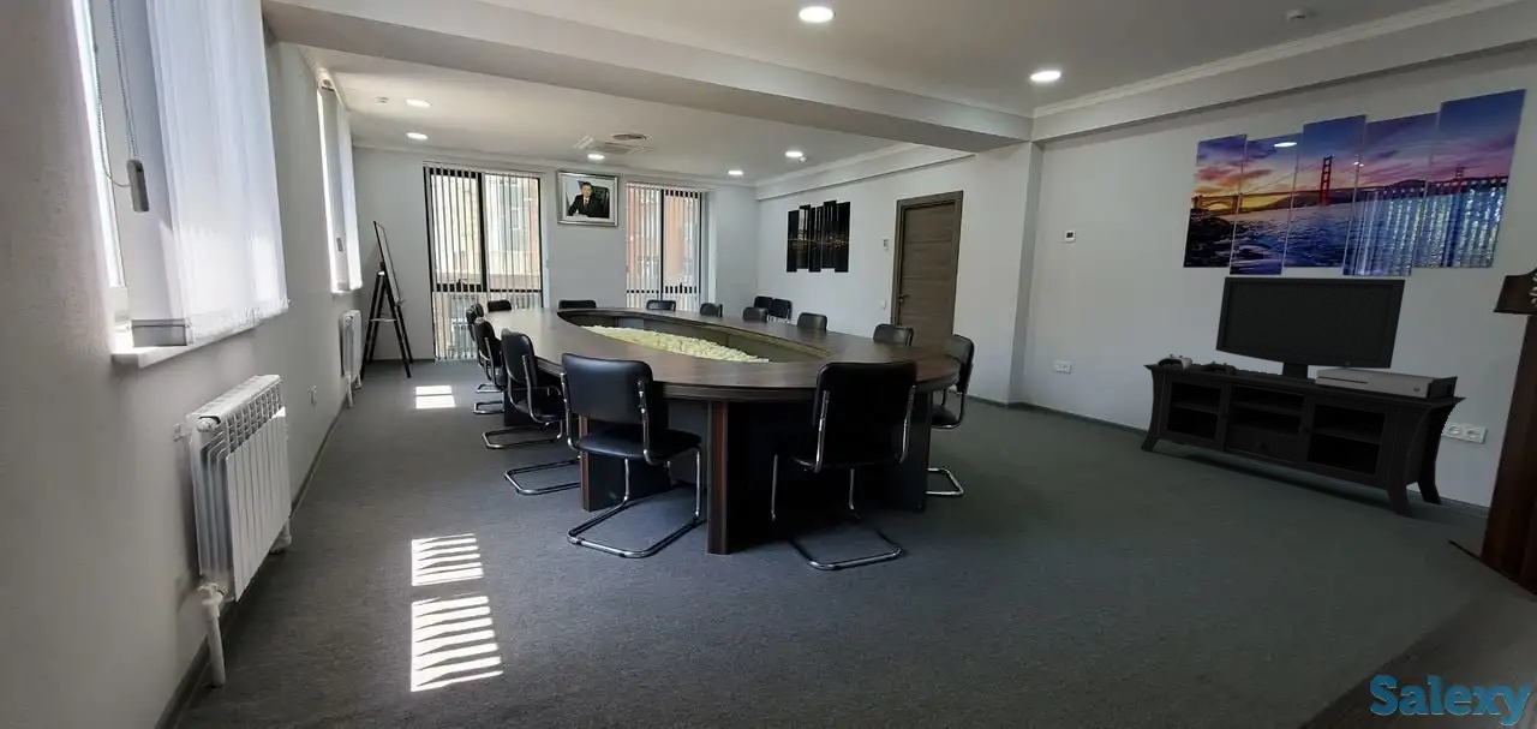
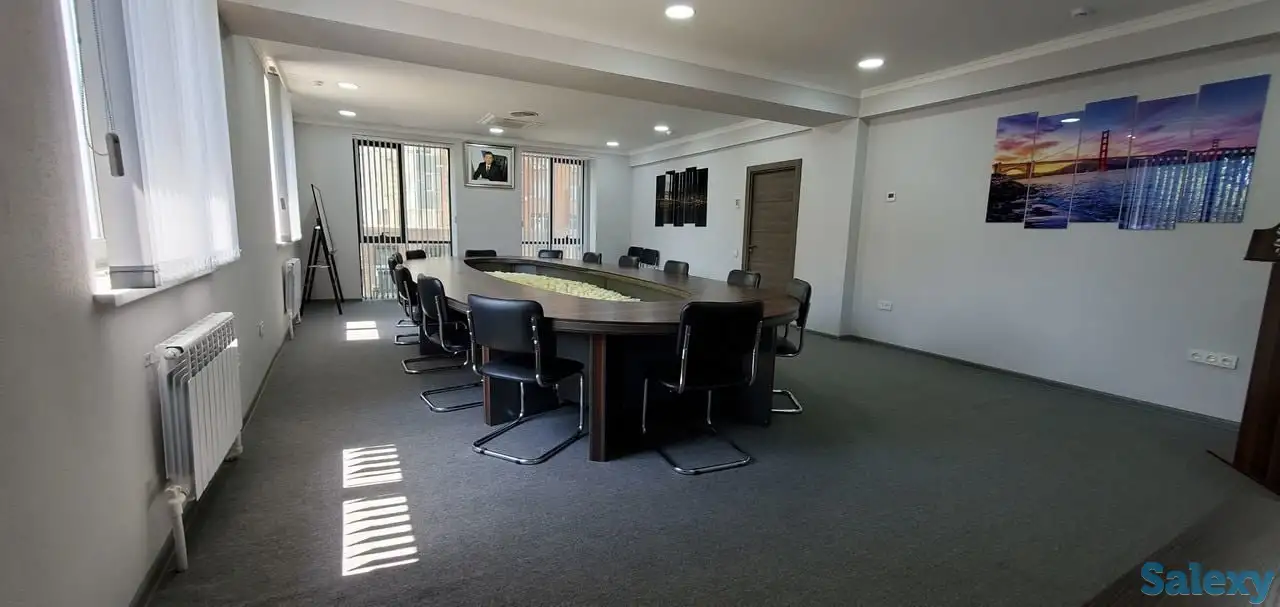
- media console [1140,275,1467,519]
